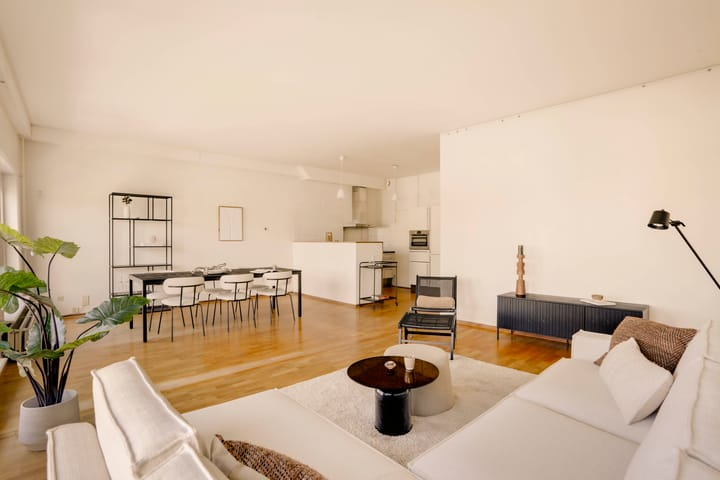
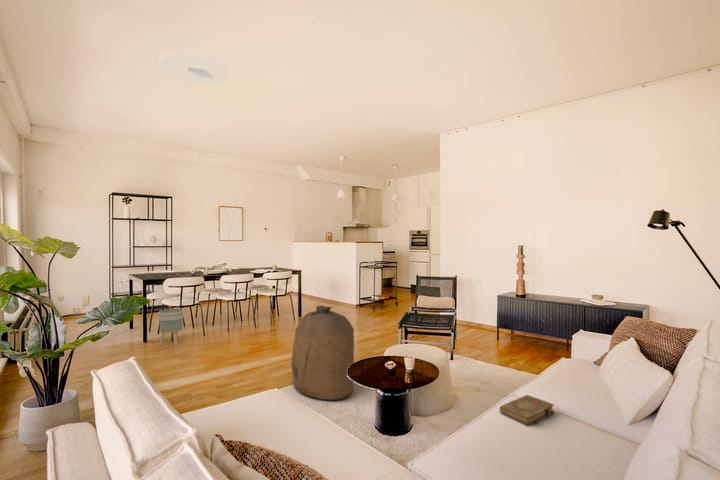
+ book [499,394,556,428]
+ ceiling light [158,53,231,85]
+ planter [158,308,185,348]
+ bag [290,304,355,401]
